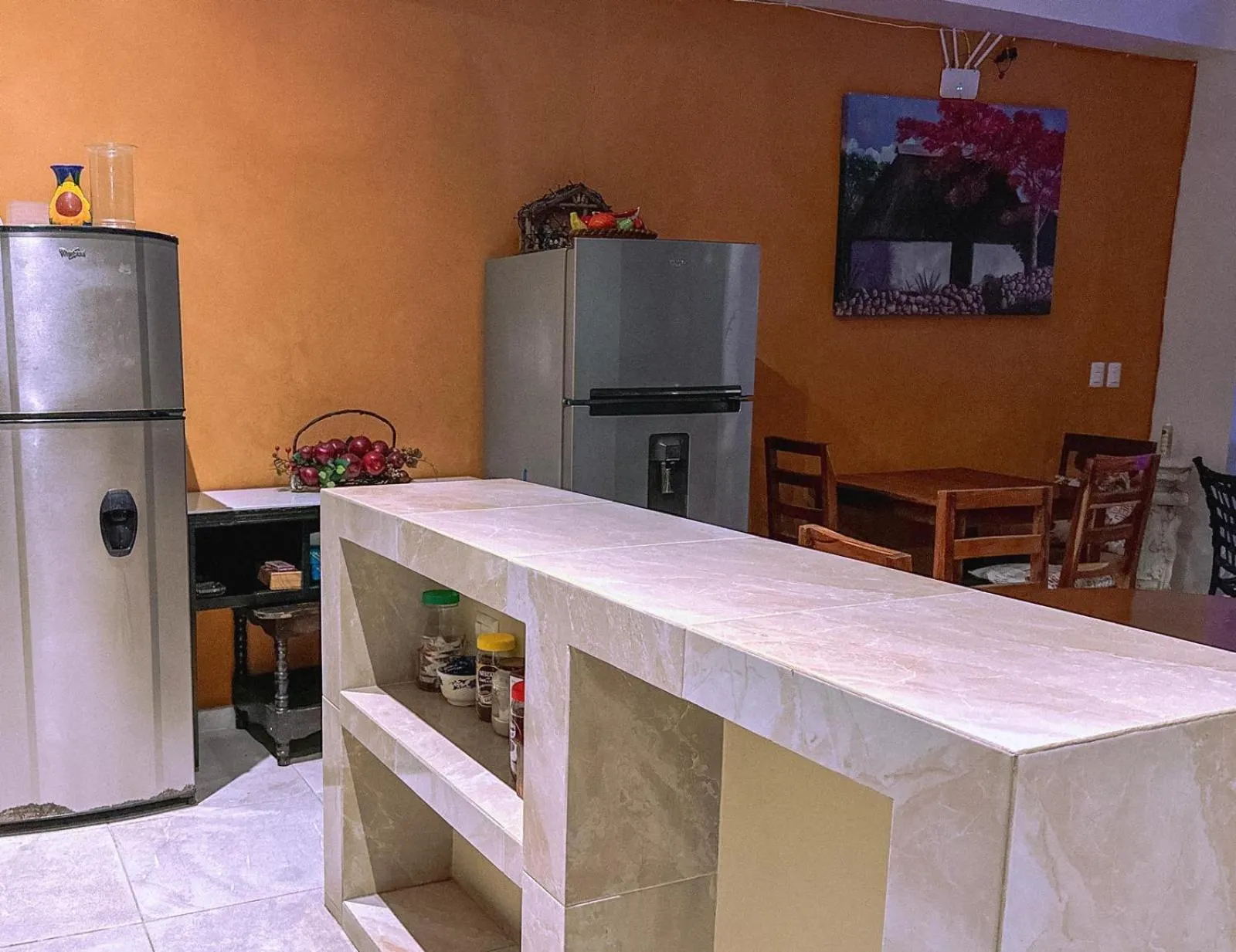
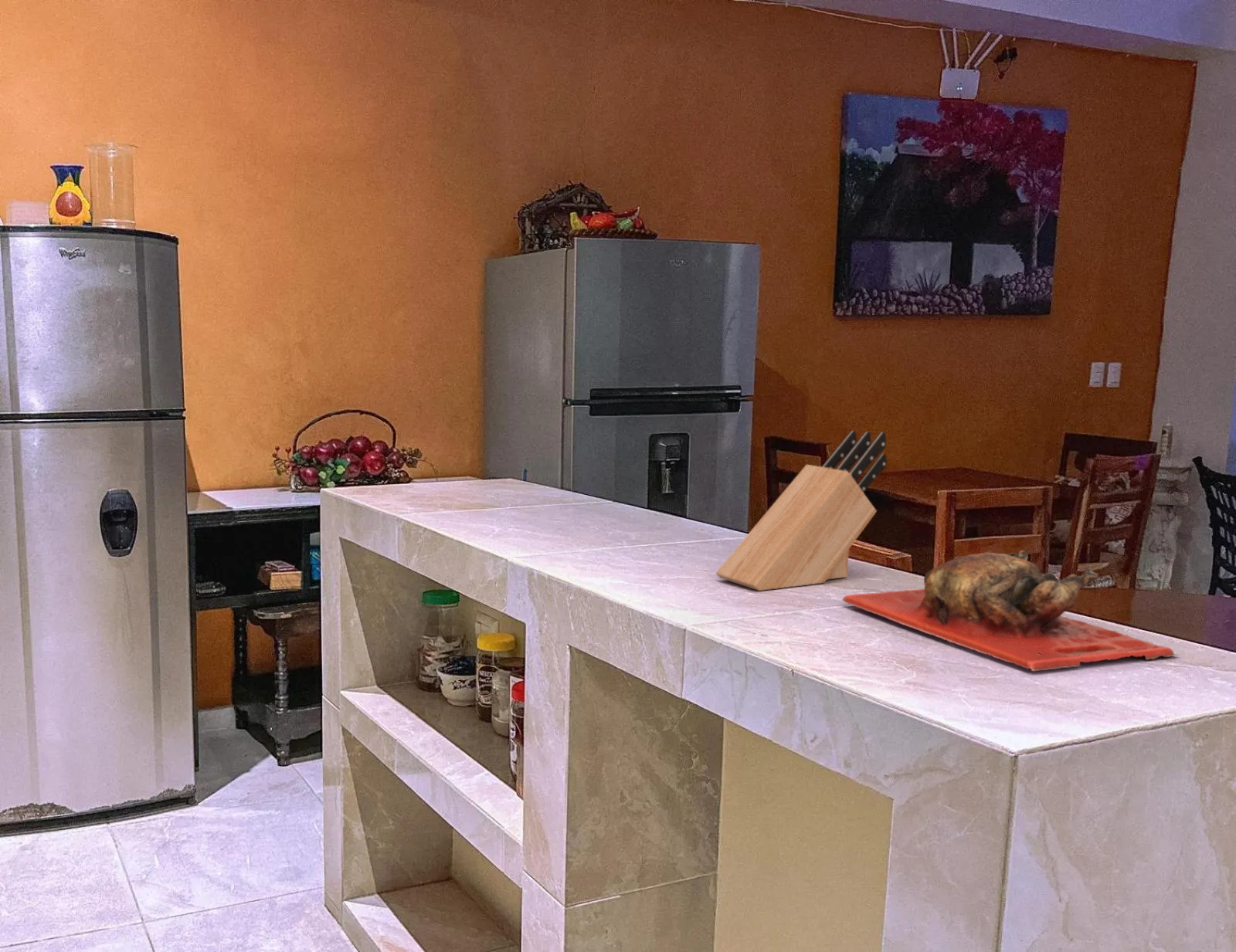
+ cutting board [841,550,1180,672]
+ knife block [715,430,888,591]
